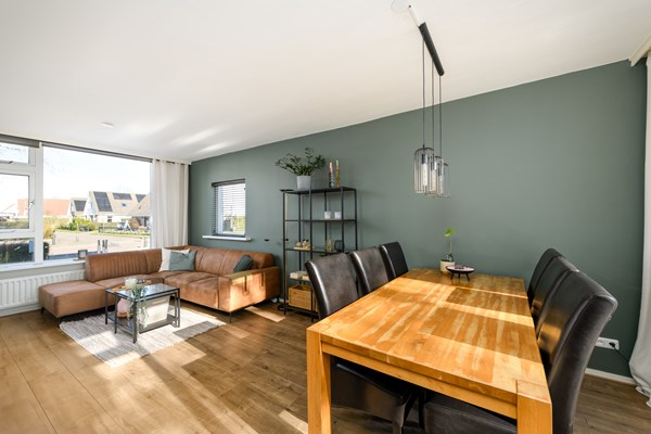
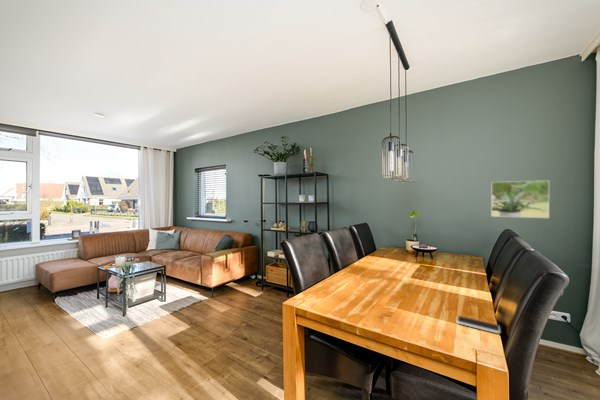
+ smartphone [455,315,502,335]
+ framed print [490,179,550,219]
